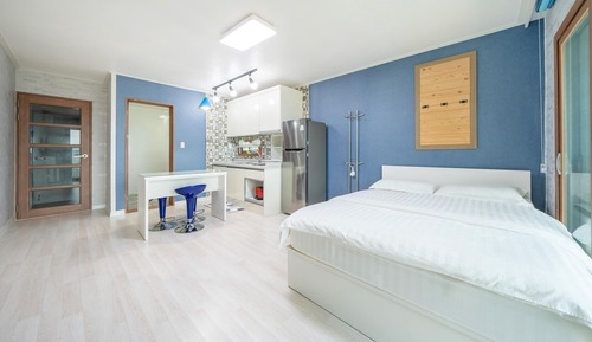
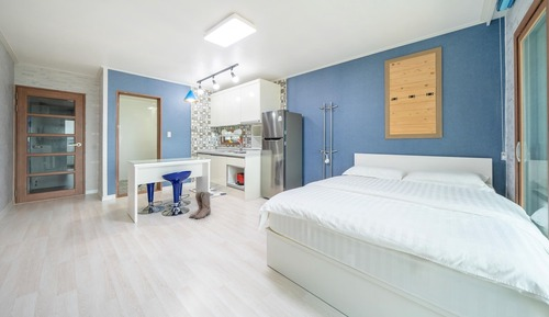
+ boots [188,191,212,219]
